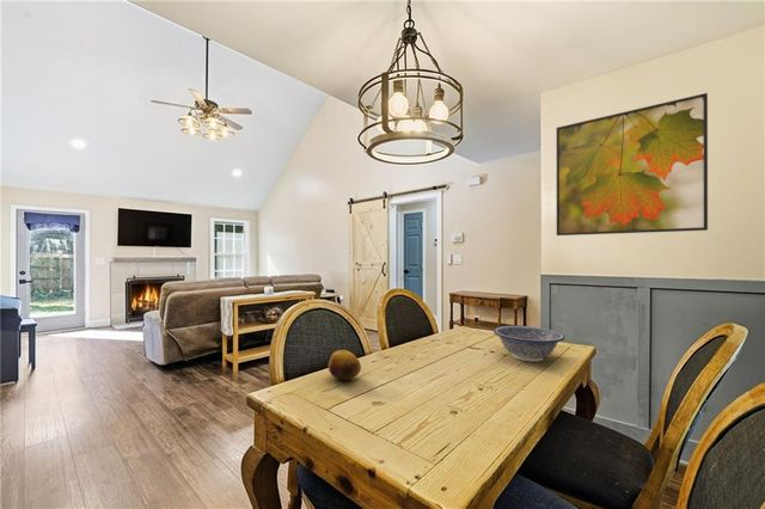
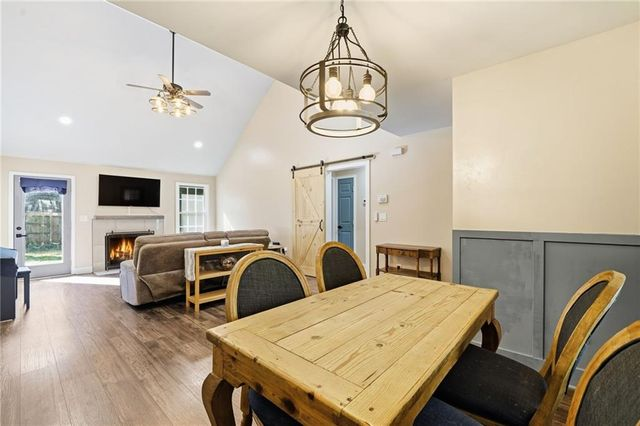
- fruit [328,349,362,381]
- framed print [556,92,709,237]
- decorative bowl [492,325,565,363]
